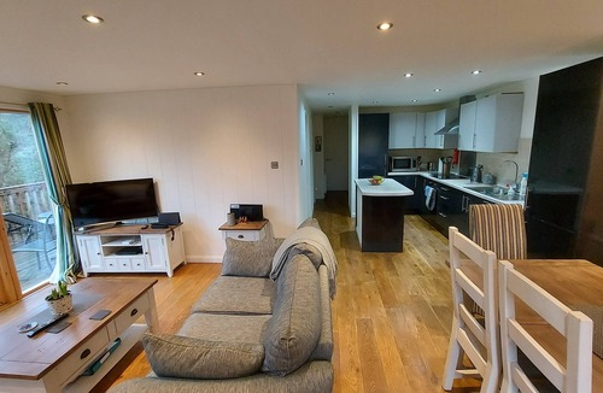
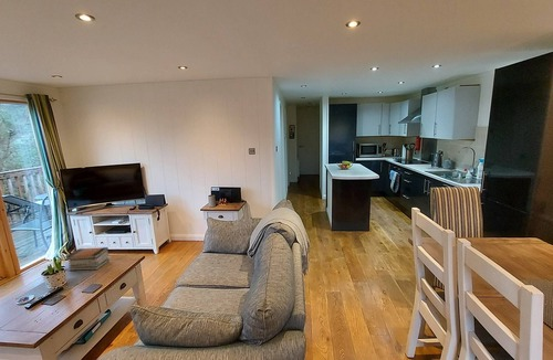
+ book stack [64,246,111,272]
